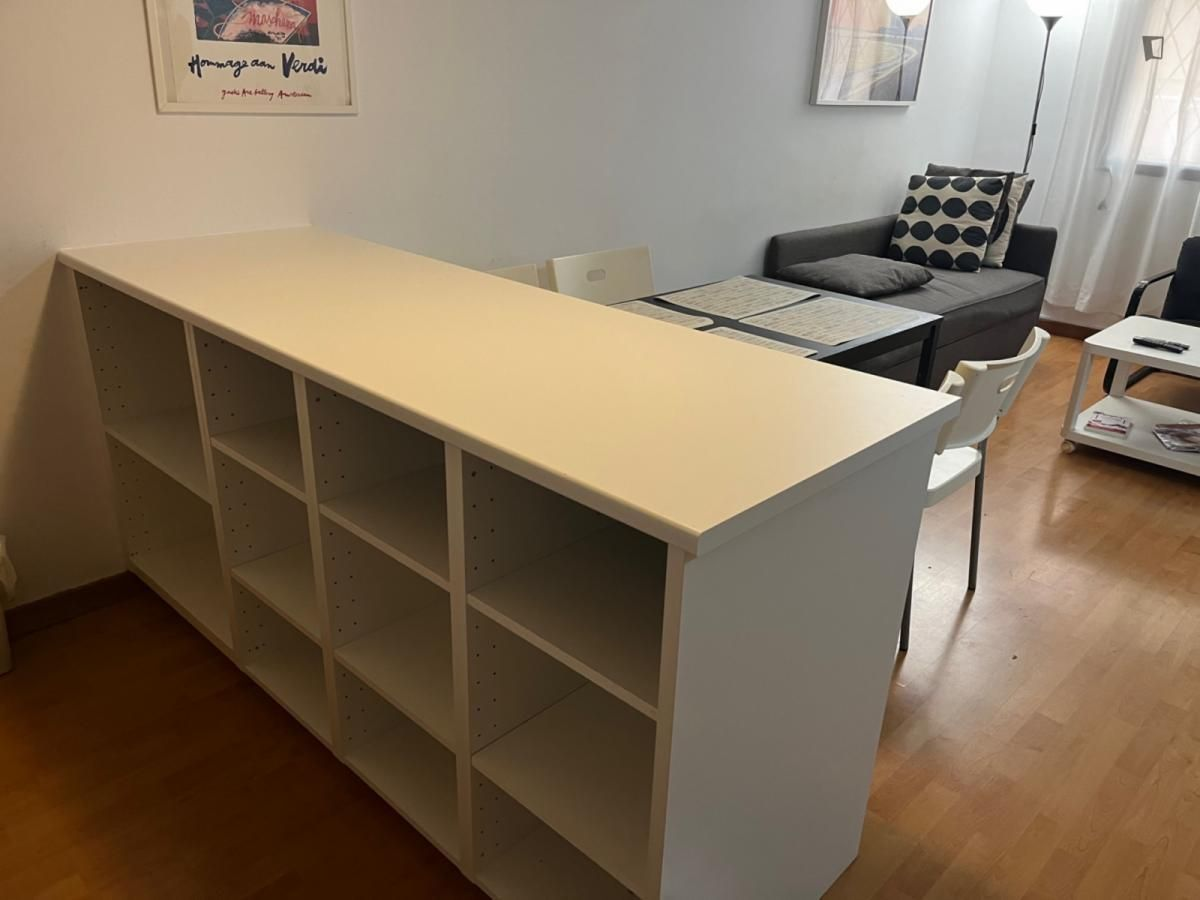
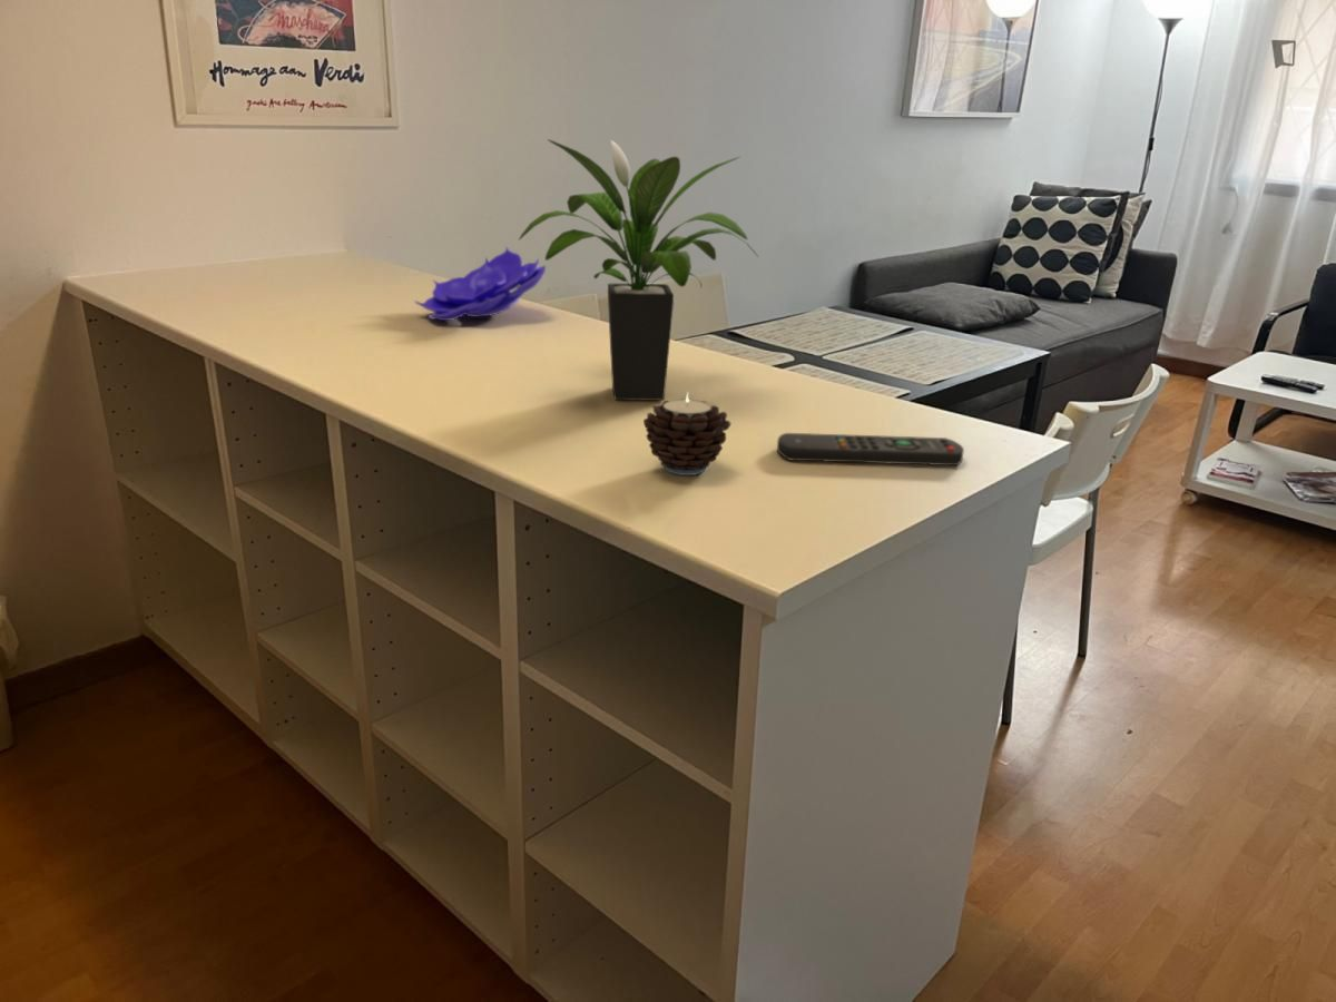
+ remote control [776,432,965,466]
+ potted plant [518,138,759,401]
+ candle [642,391,731,477]
+ decorative bowl [414,245,547,322]
